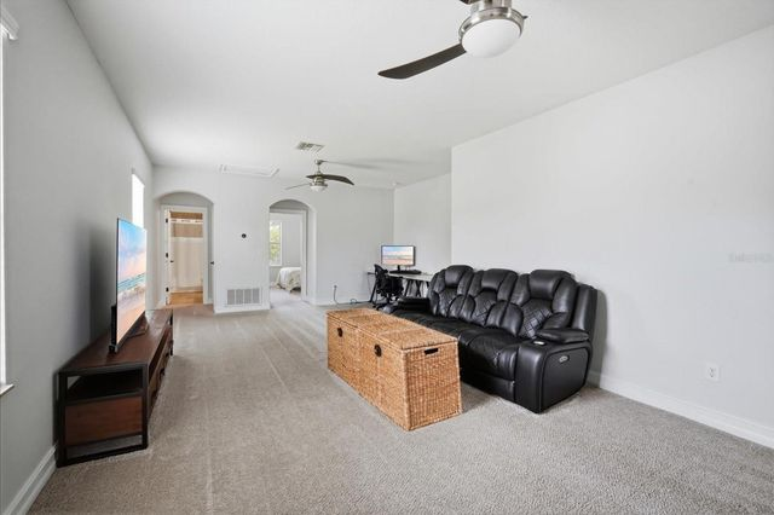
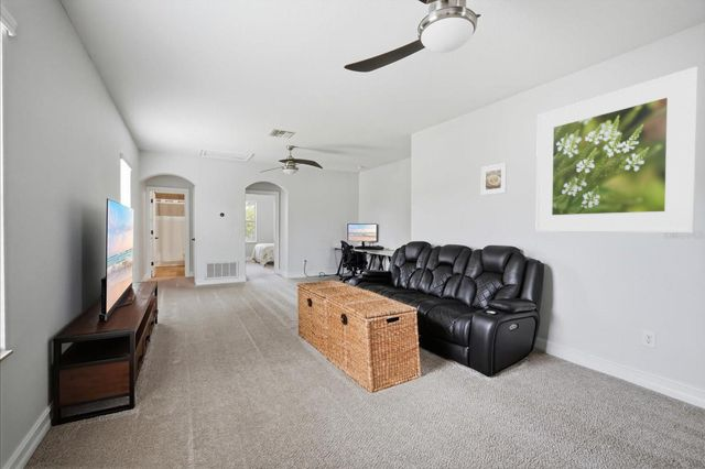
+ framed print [534,65,699,234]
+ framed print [480,162,508,196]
